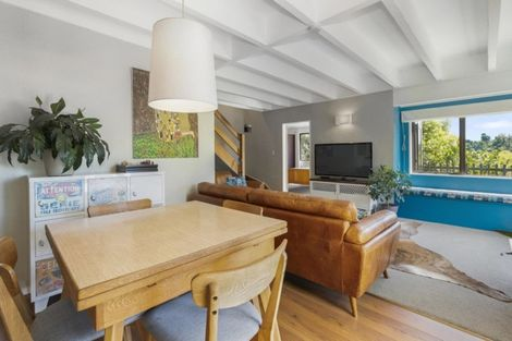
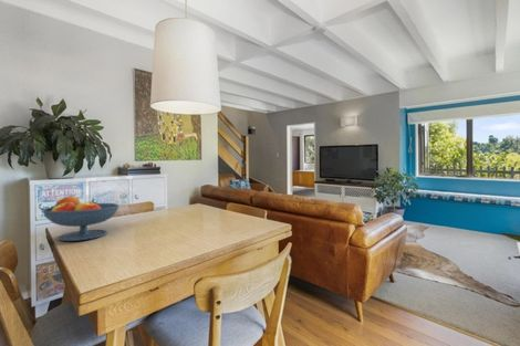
+ fruit bowl [41,196,121,242]
